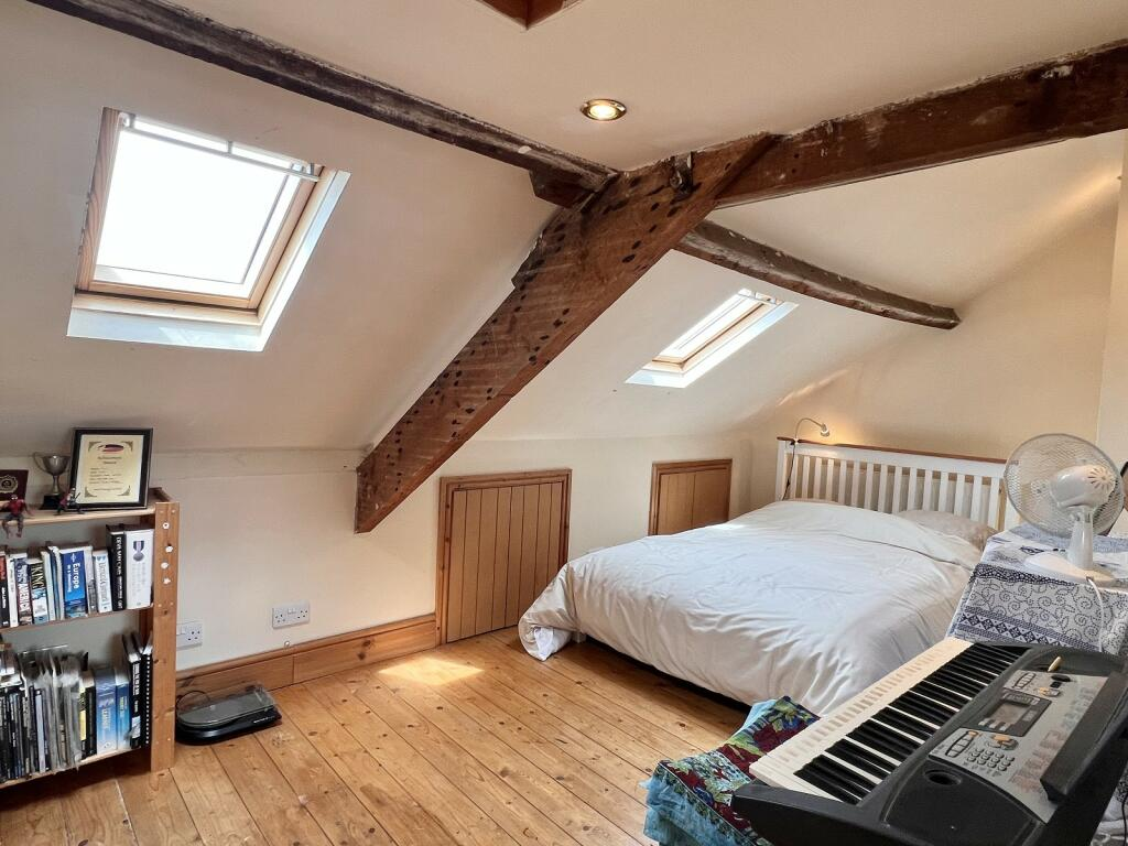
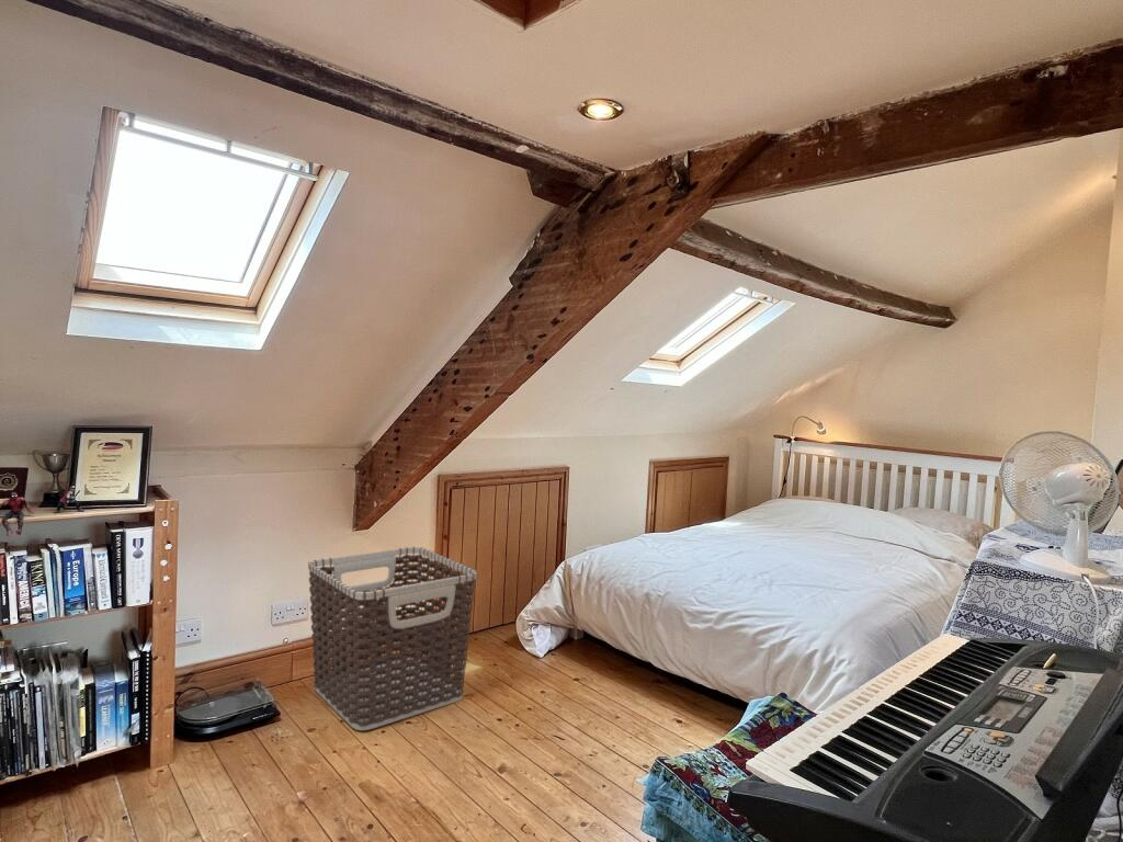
+ clothes hamper [307,546,478,731]
